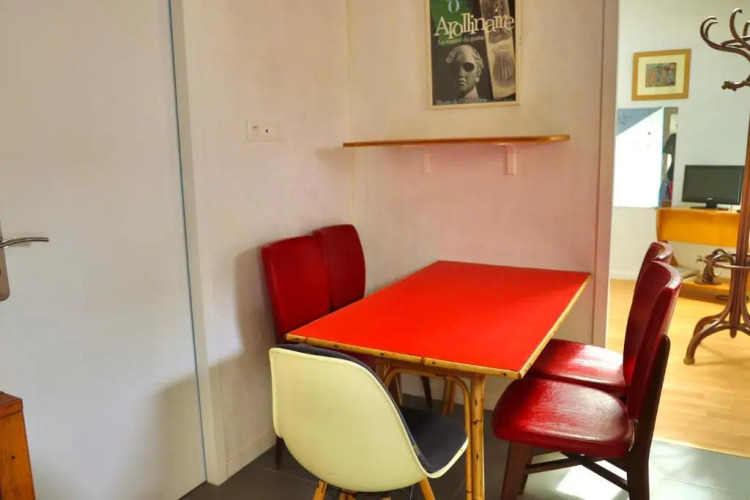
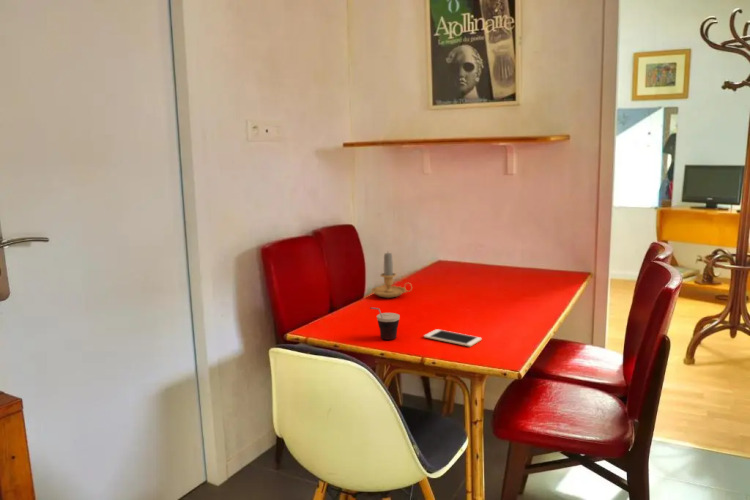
+ candle [370,252,413,299]
+ cell phone [423,328,483,348]
+ cup [369,306,401,341]
